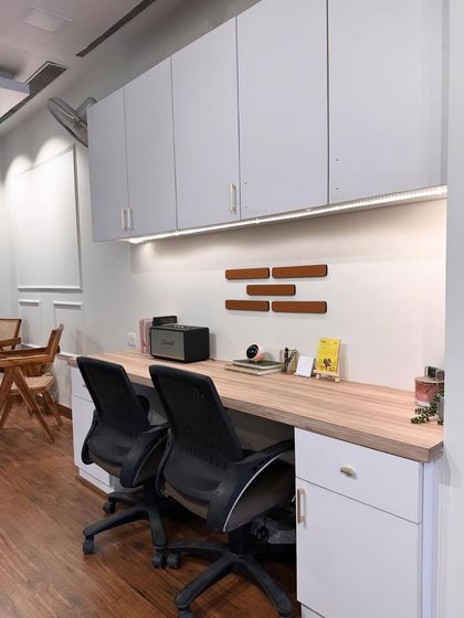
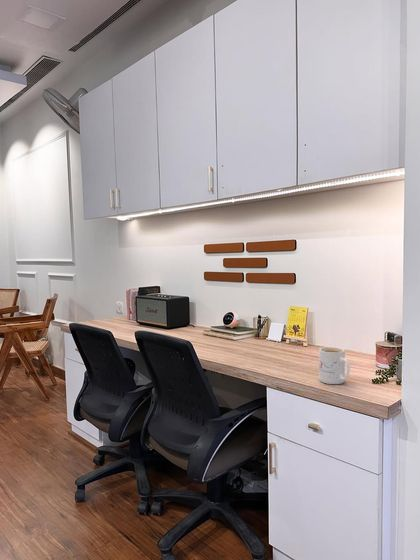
+ mug [318,346,351,385]
